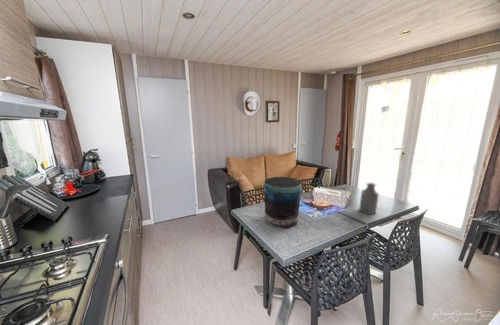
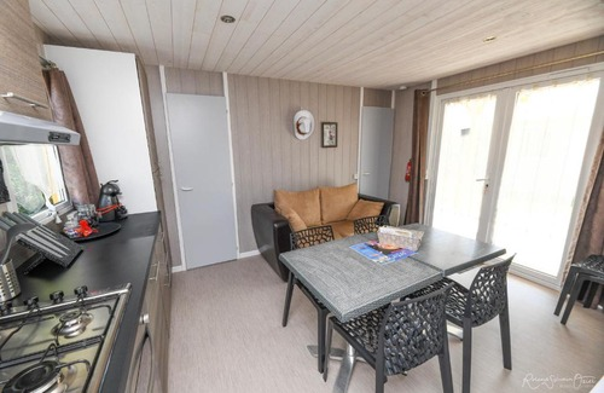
- bottle [358,182,380,215]
- vase [263,176,303,228]
